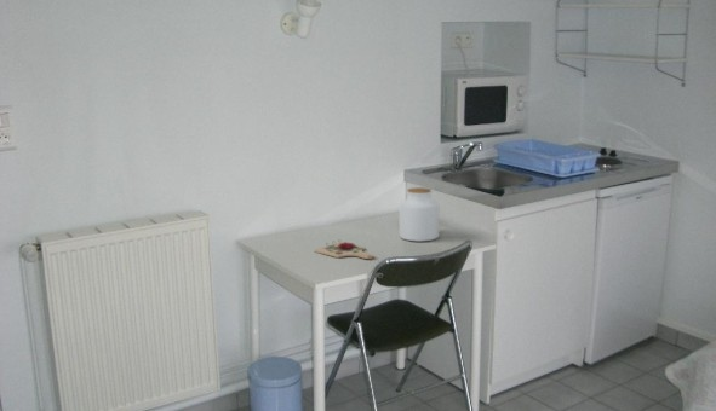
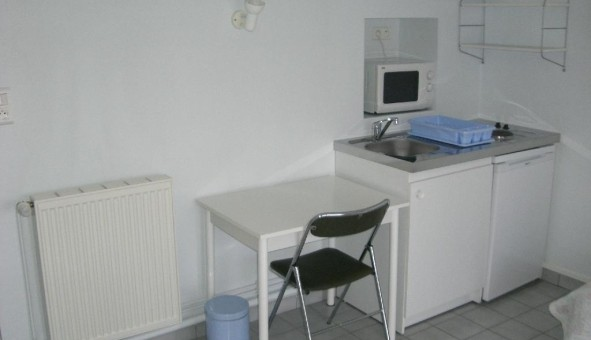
- jar [399,186,440,243]
- cutting board [314,238,376,260]
